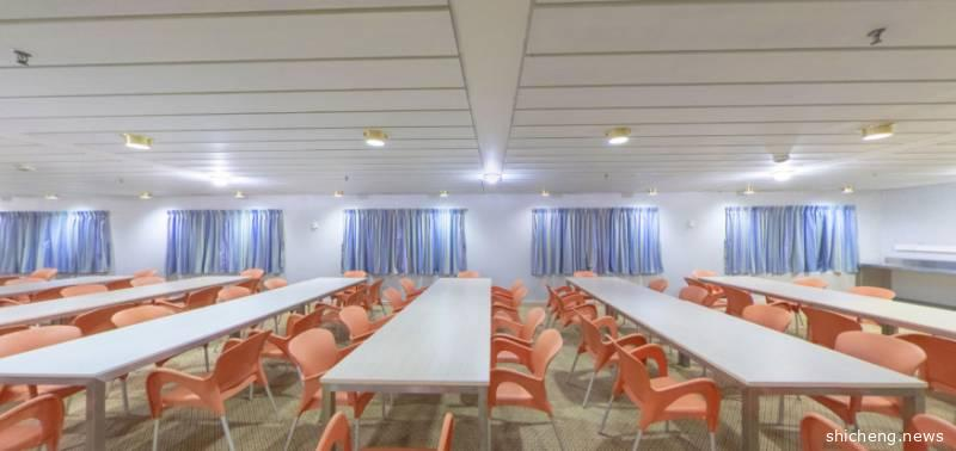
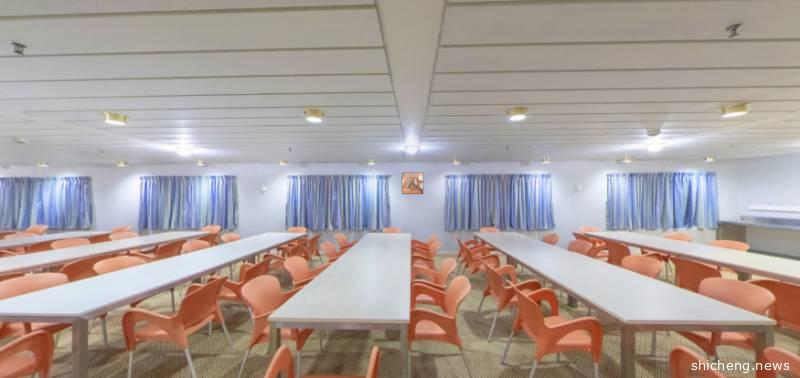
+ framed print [401,172,424,195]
